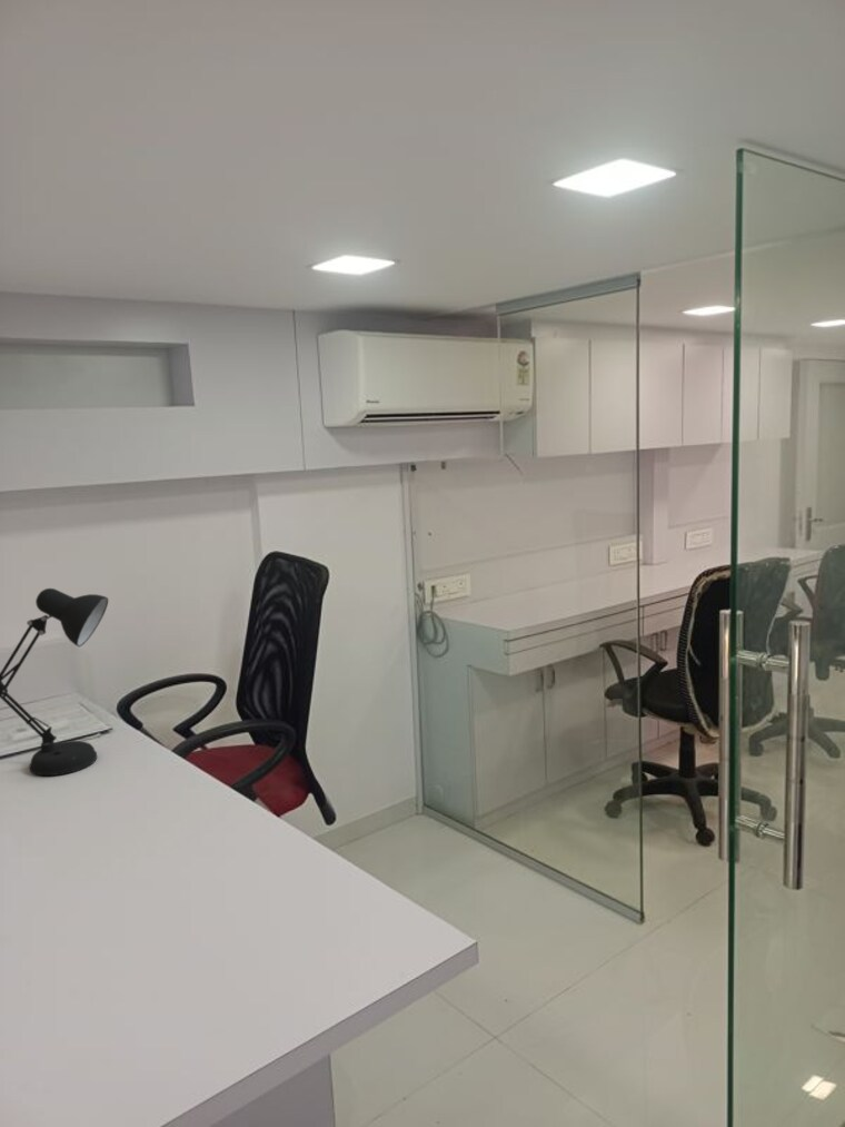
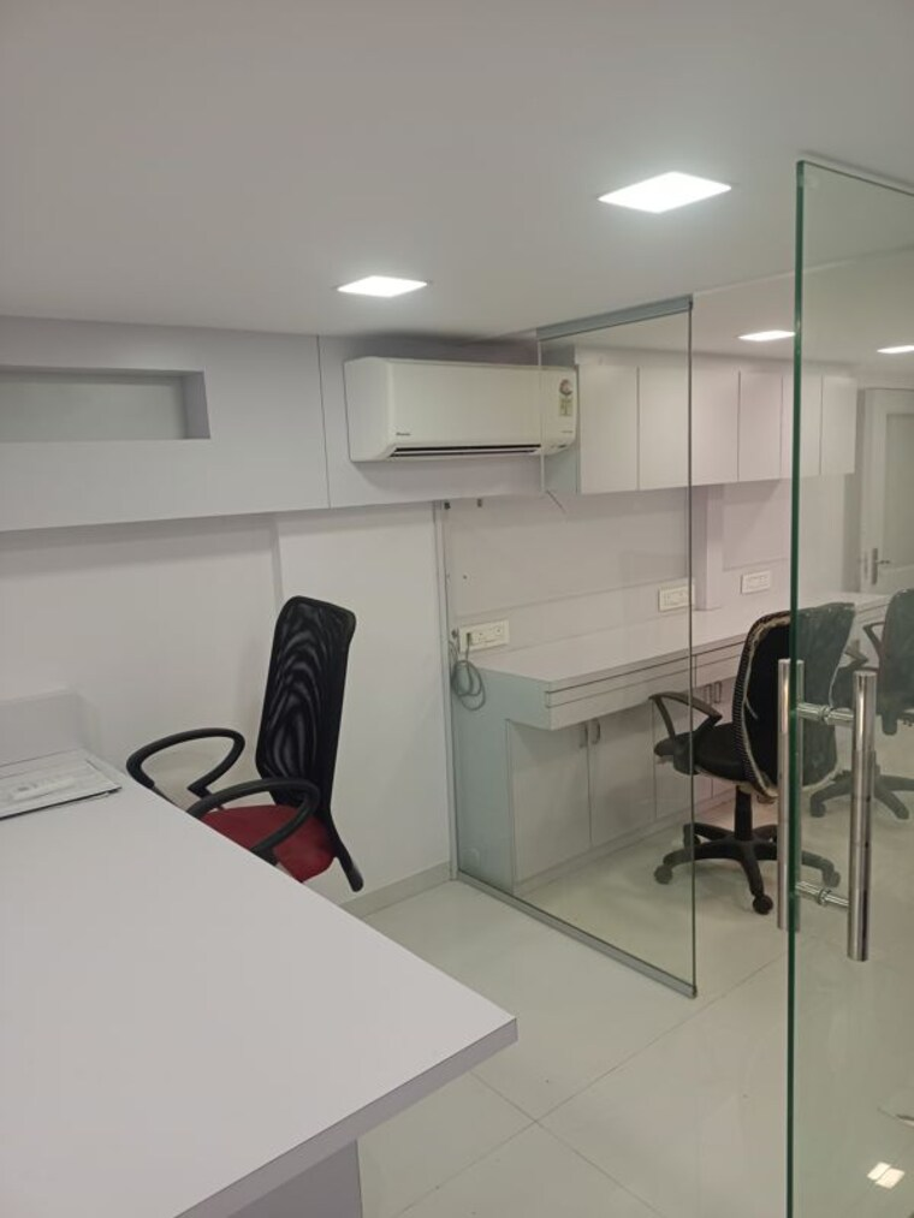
- desk lamp [0,587,109,777]
